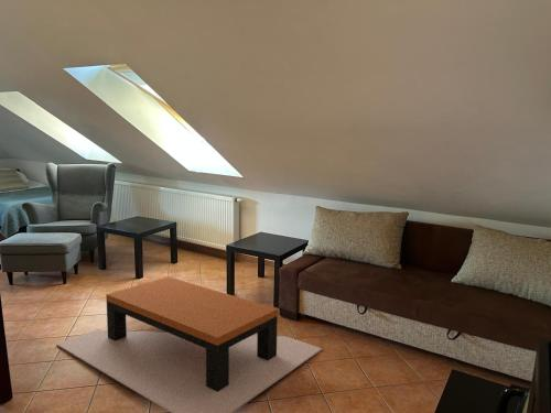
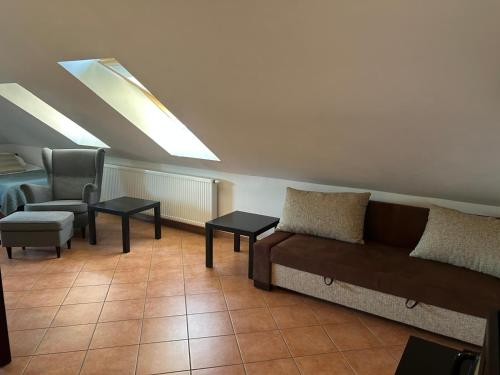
- coffee table [55,275,323,413]
